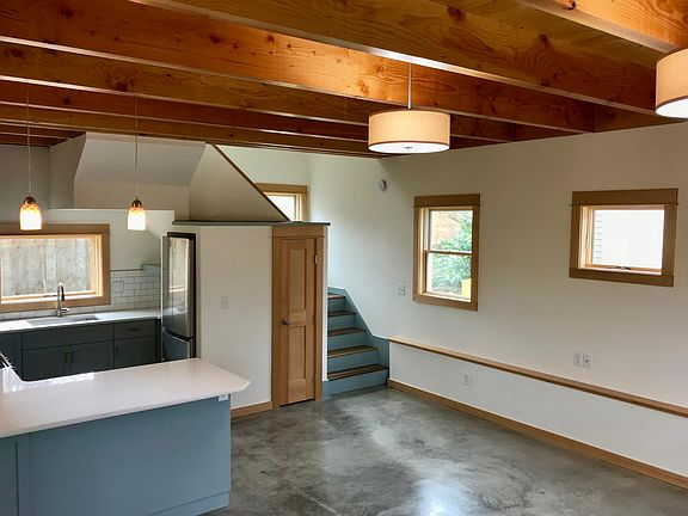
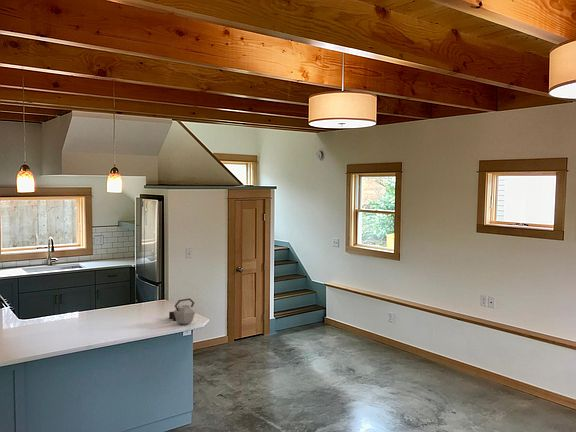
+ kettle [168,297,196,326]
